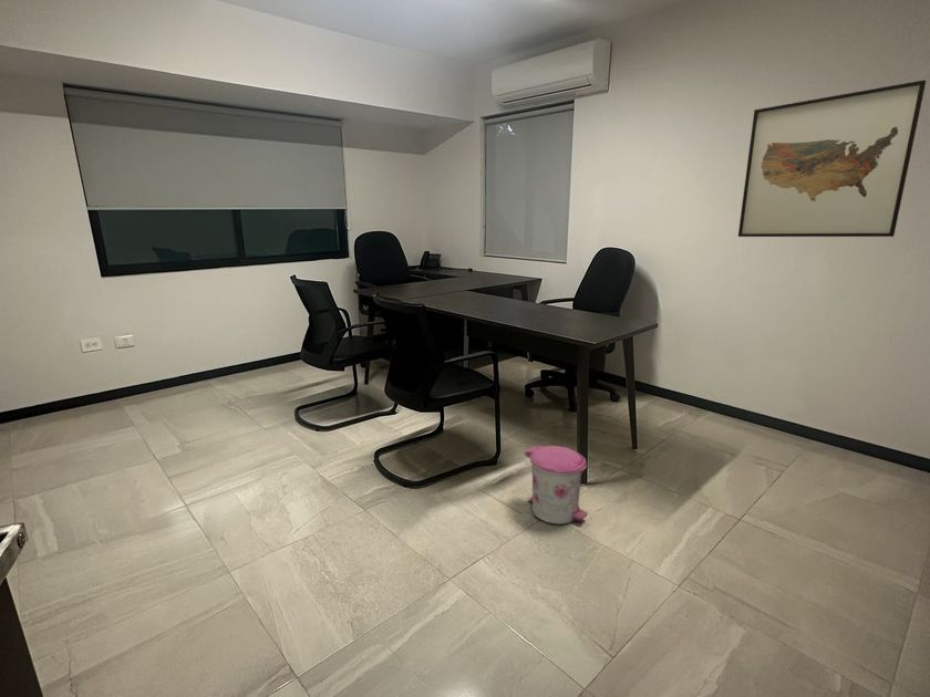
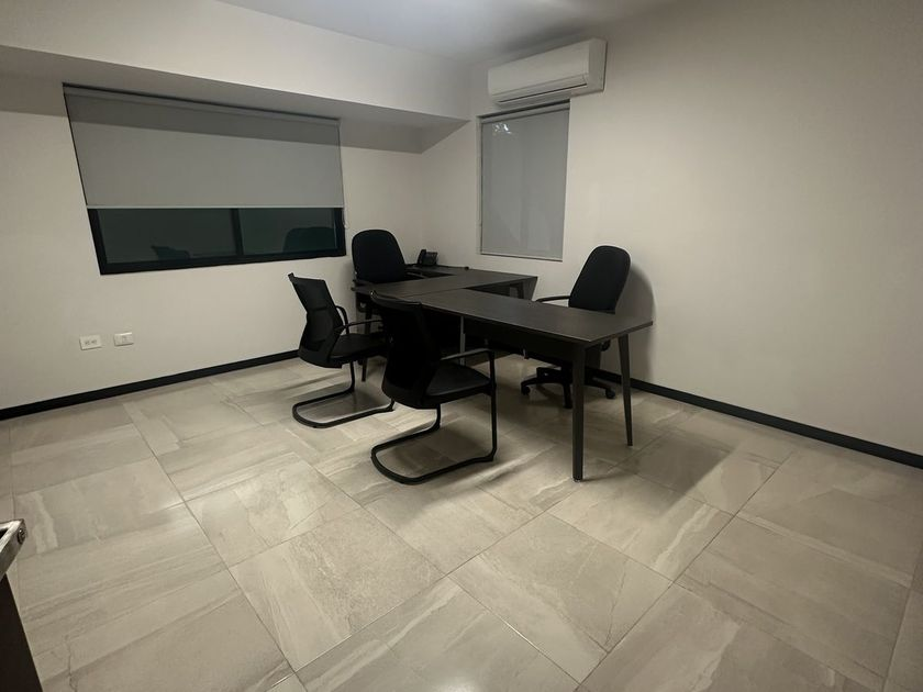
- wall art [737,79,927,238]
- trash can [524,445,588,526]
